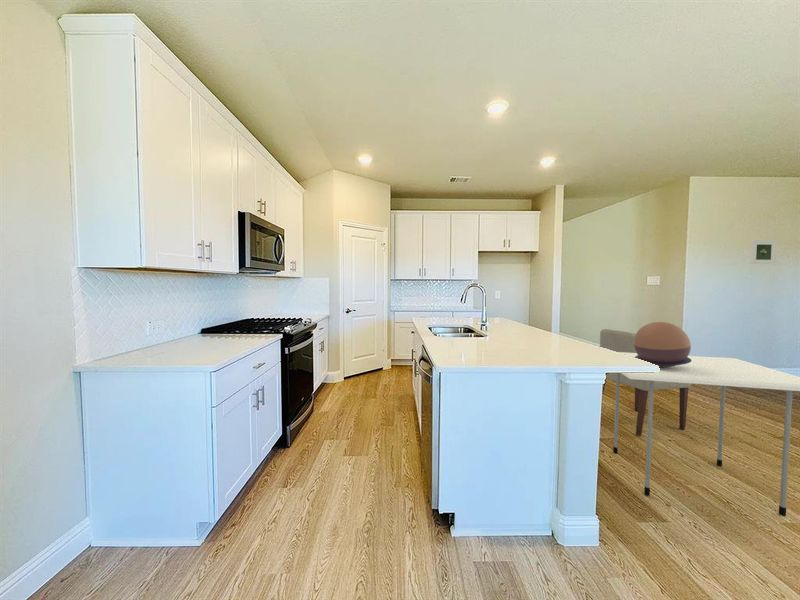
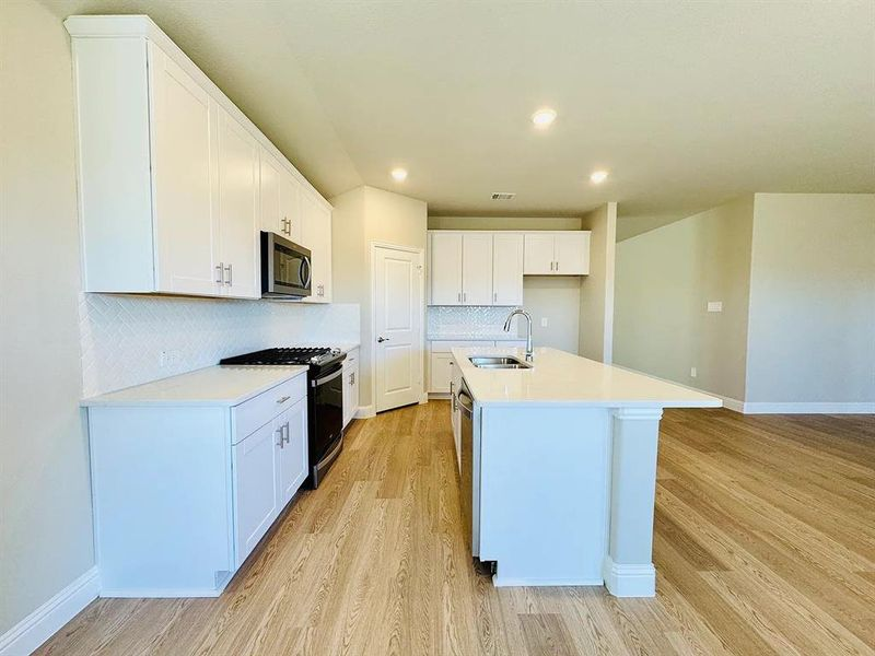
- dining table [612,352,800,517]
- decorative bowl [634,321,692,367]
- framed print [749,239,777,265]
- chair [599,328,692,437]
